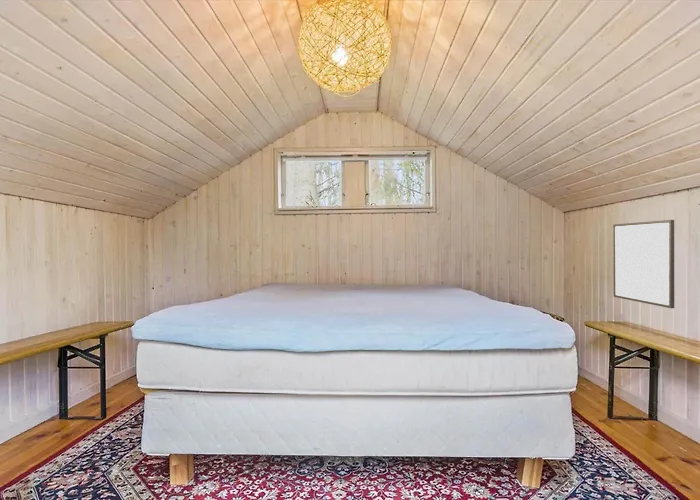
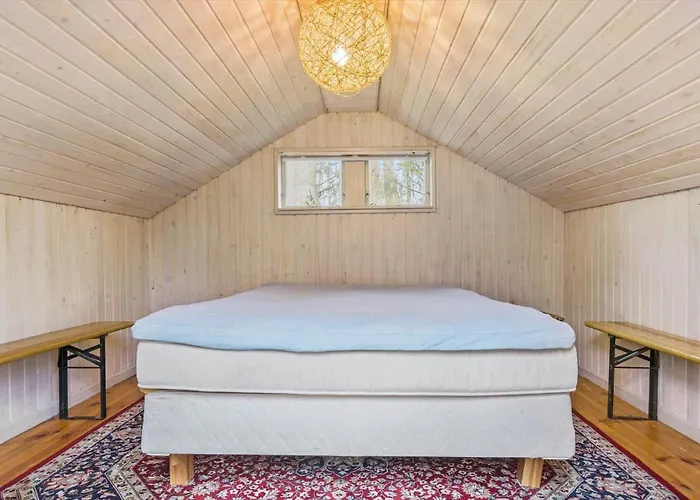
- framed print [612,219,675,309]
